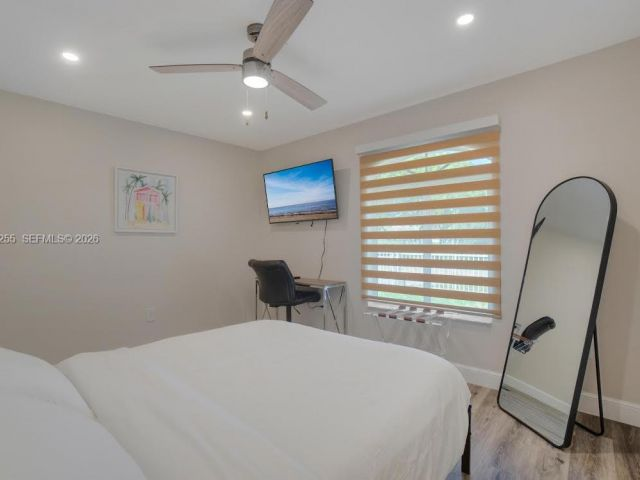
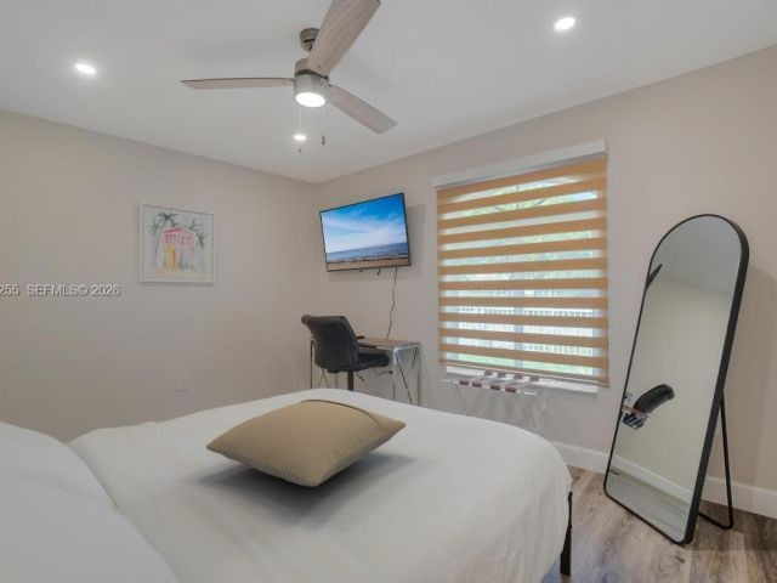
+ pillow [205,398,407,487]
